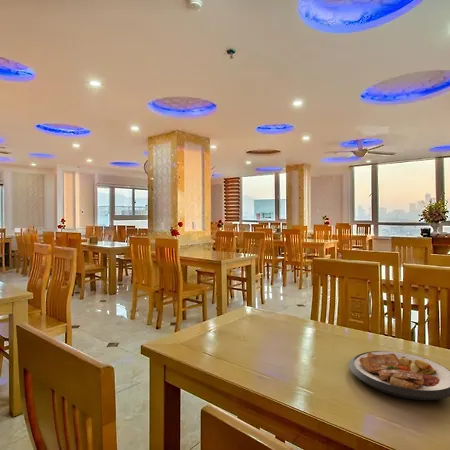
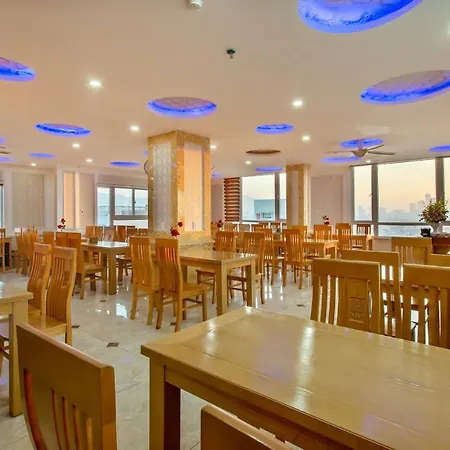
- plate [348,350,450,401]
